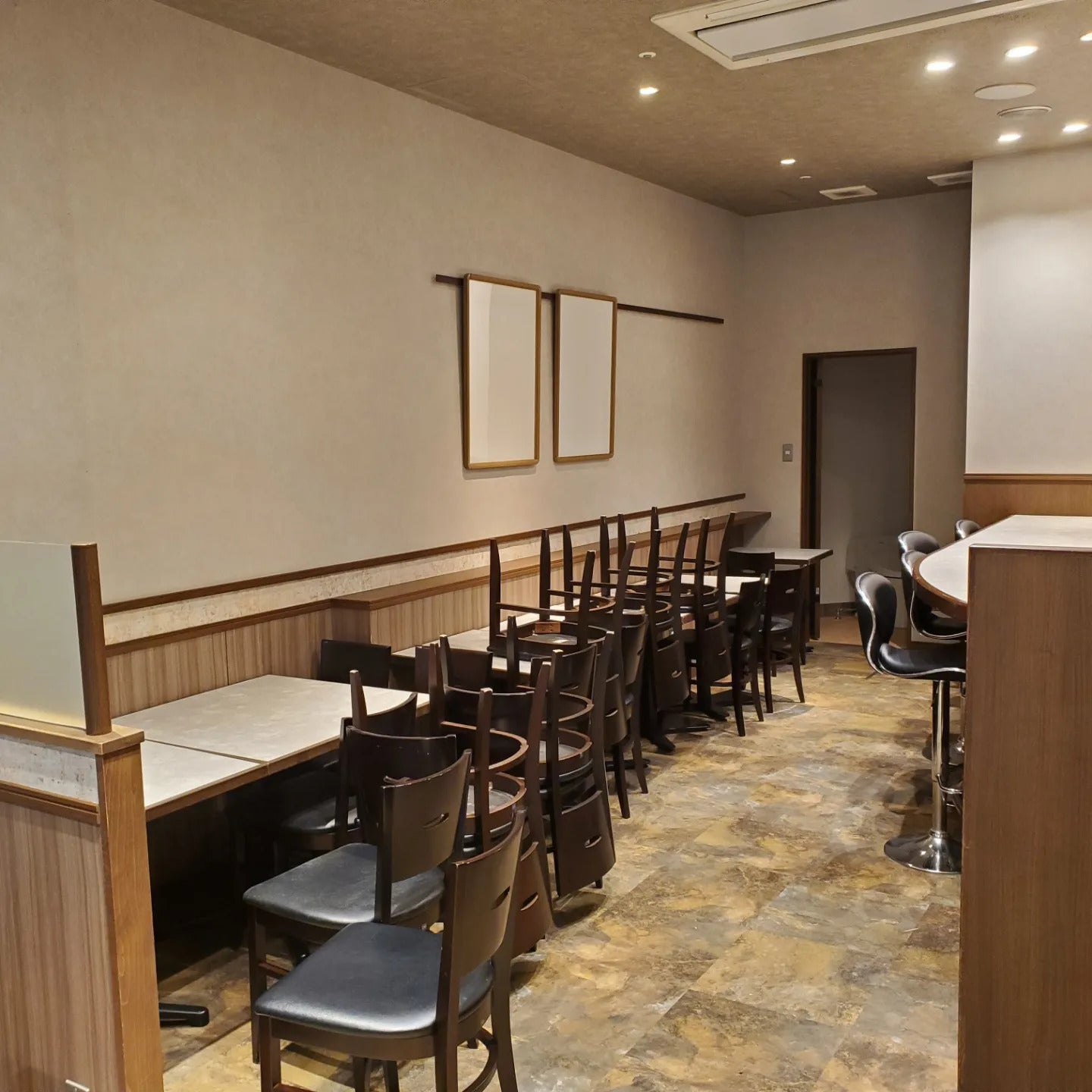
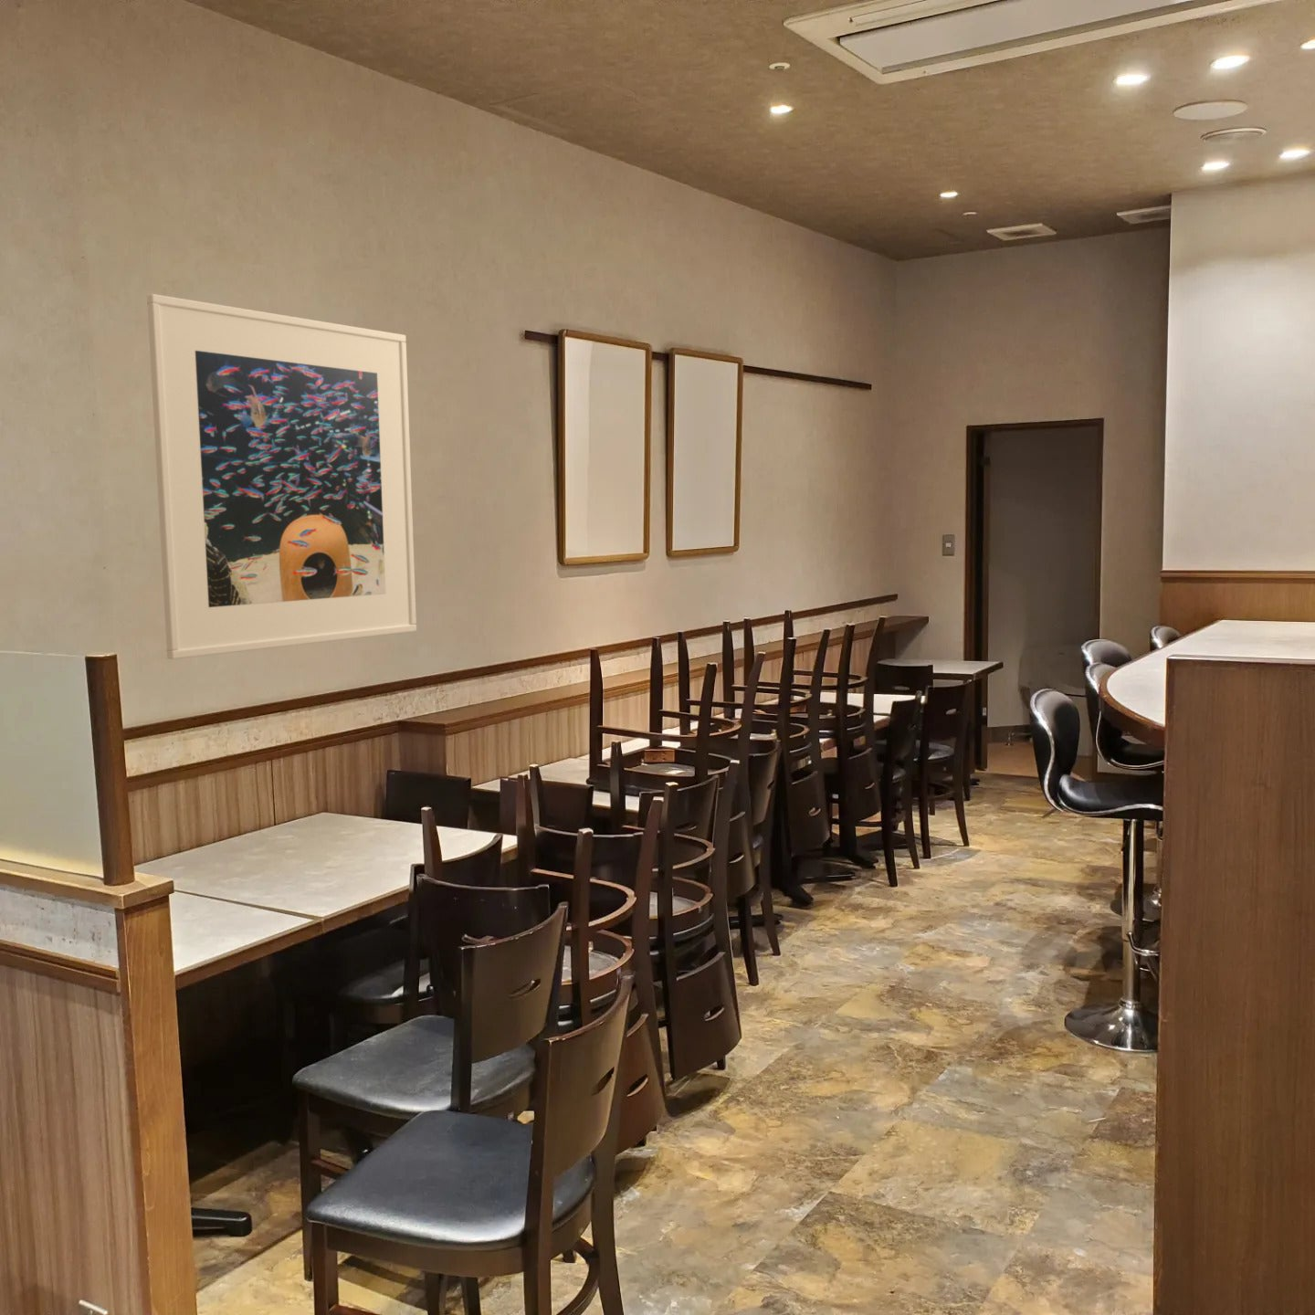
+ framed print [146,293,418,660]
